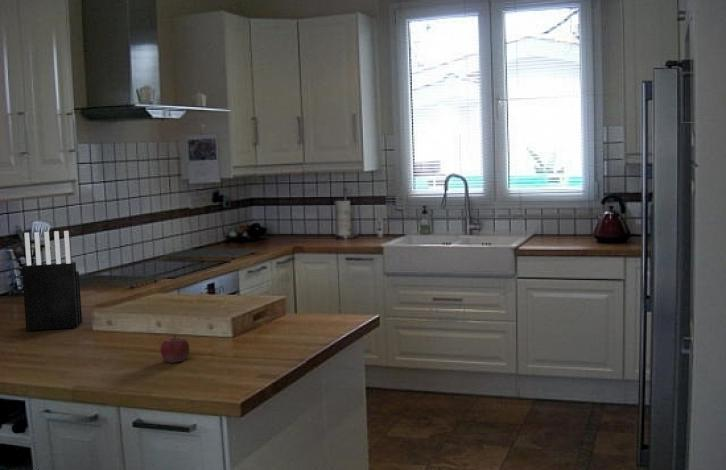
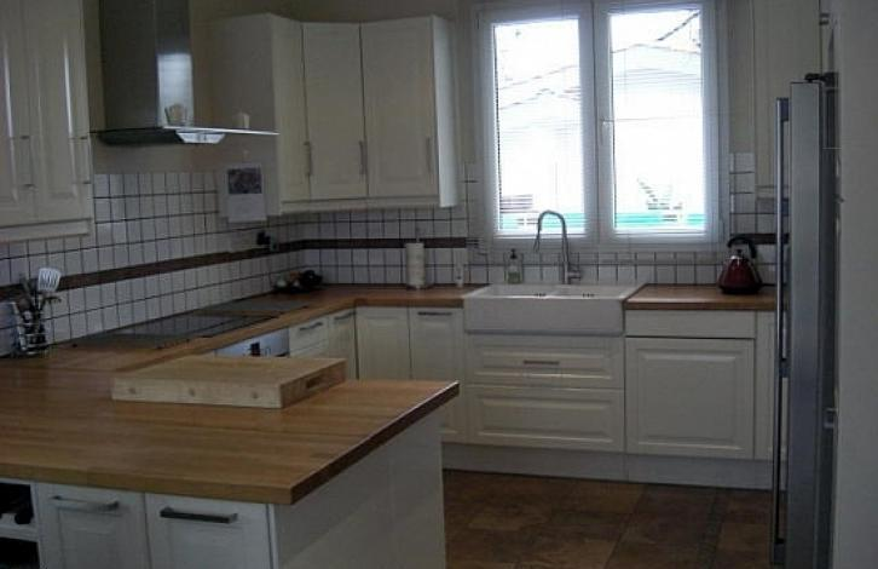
- knife block [21,230,83,332]
- fruit [160,334,191,364]
